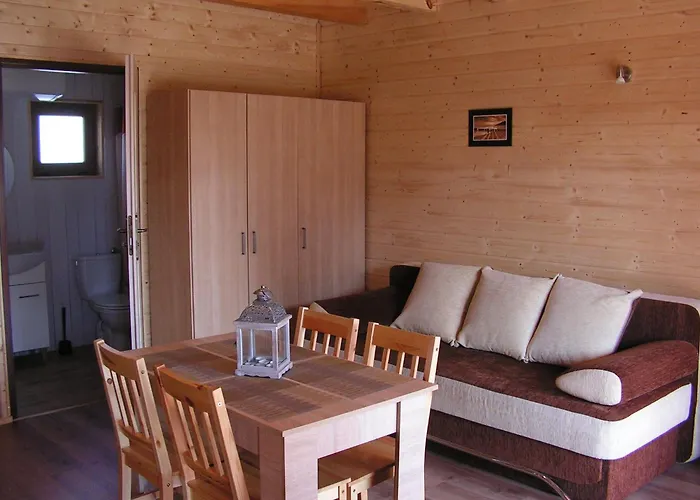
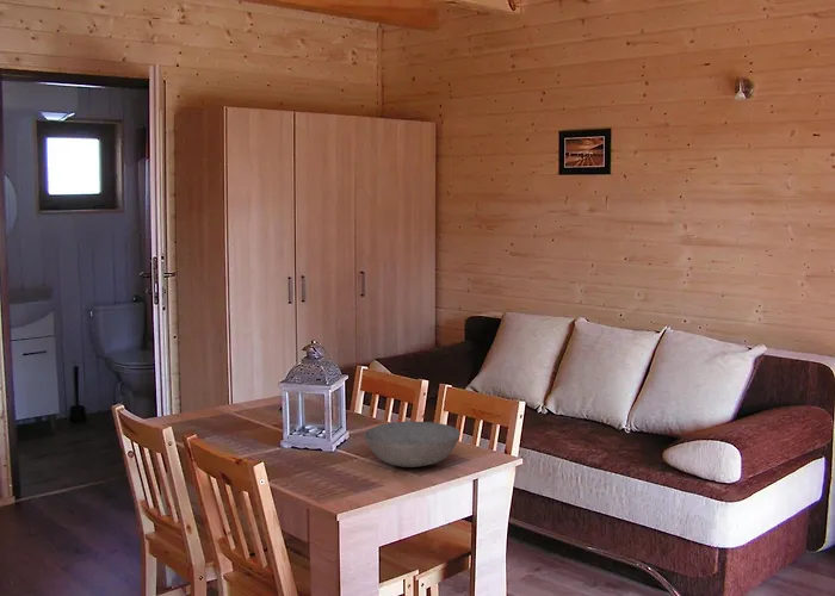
+ bowl [363,420,462,468]
